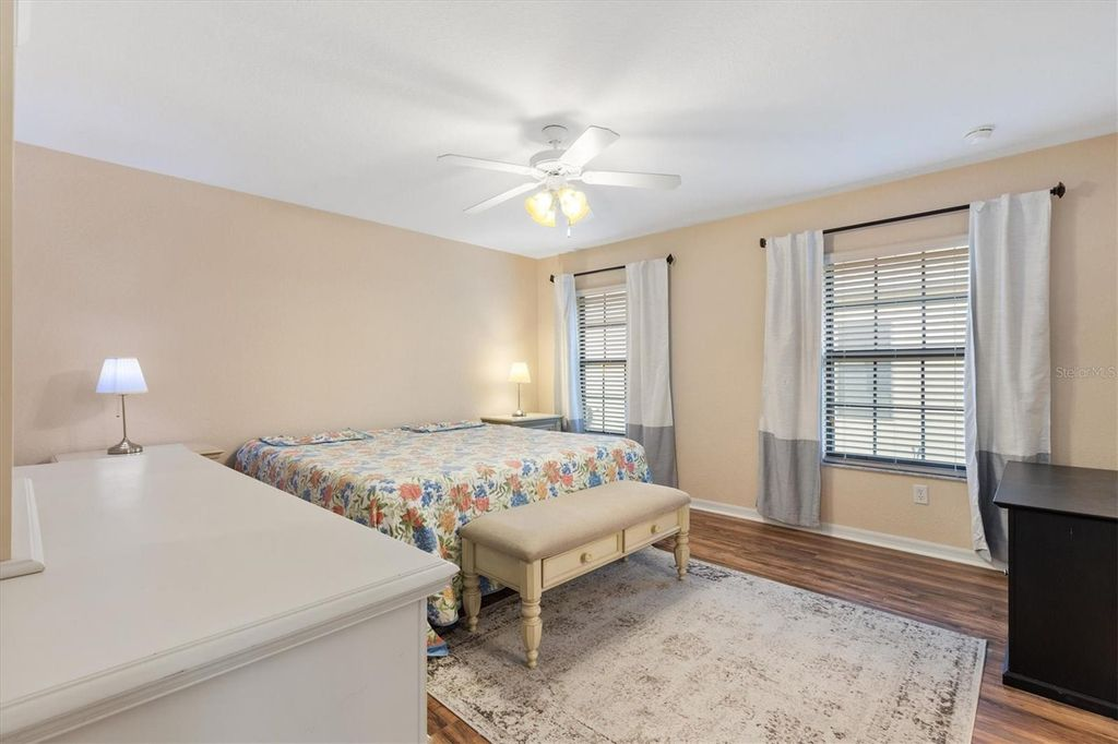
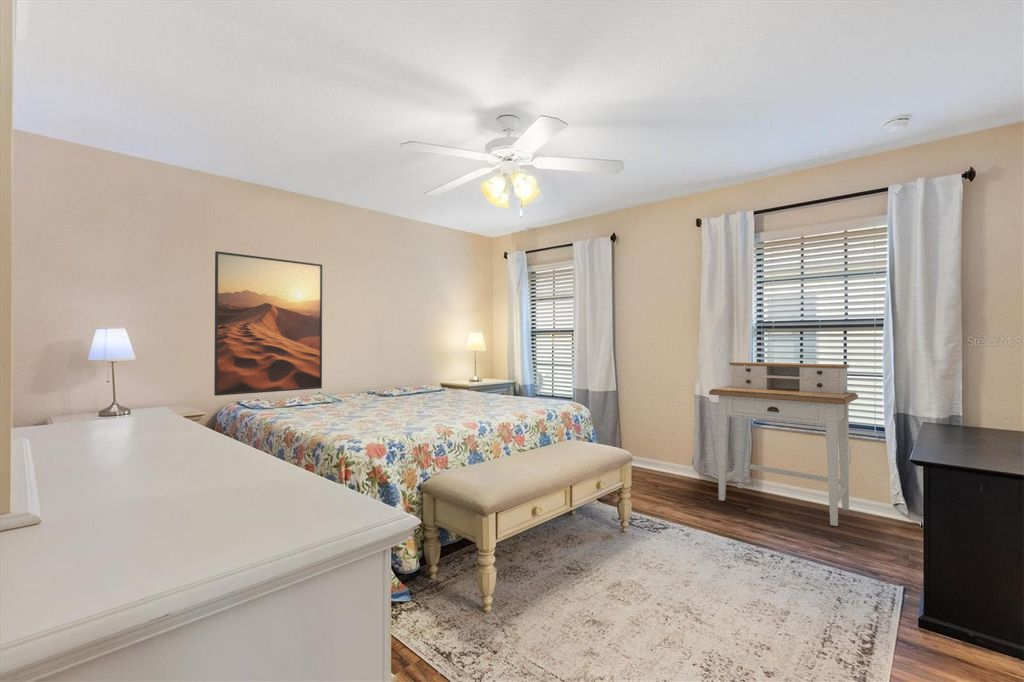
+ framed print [213,250,323,397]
+ desk [708,361,859,527]
